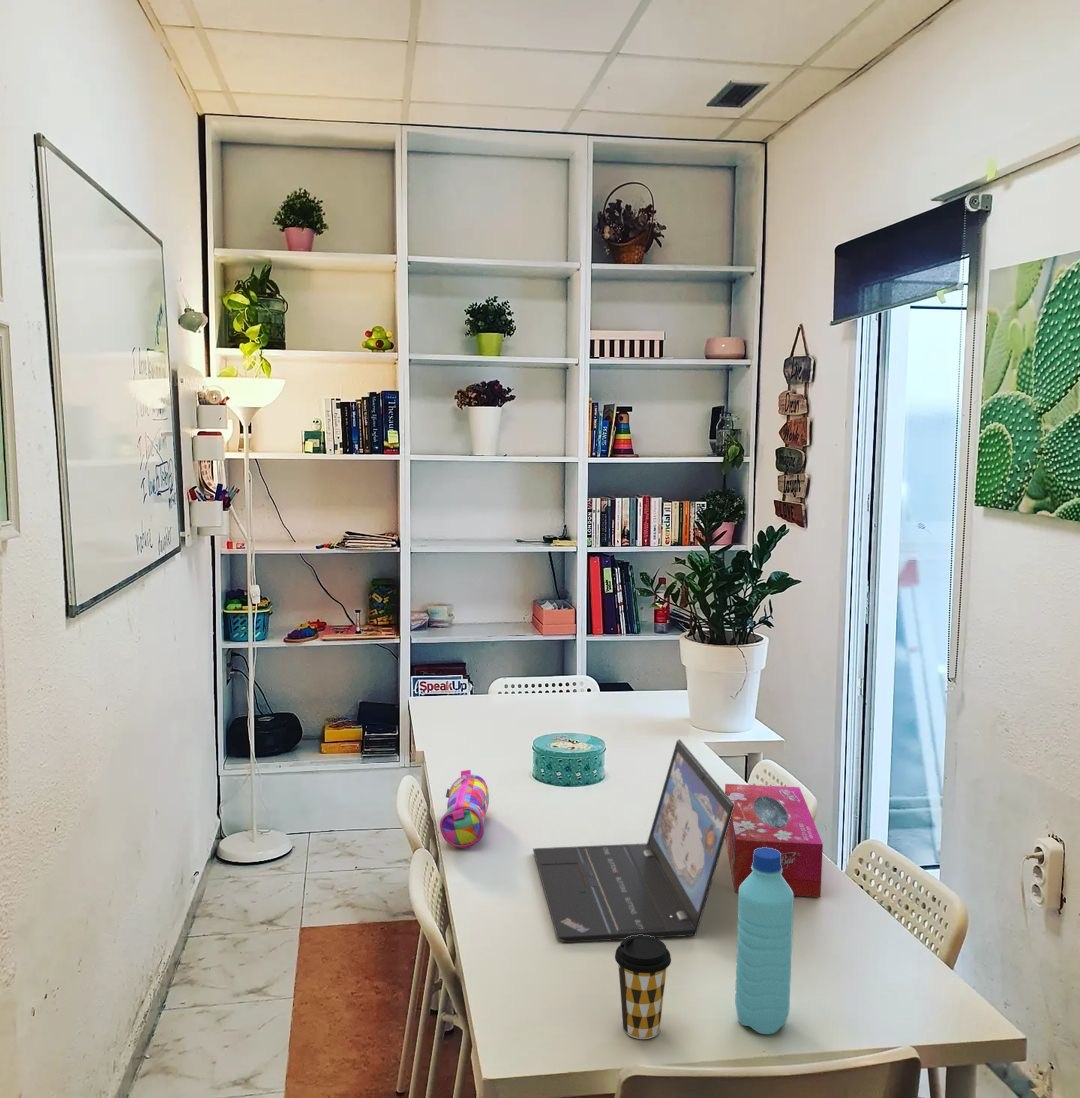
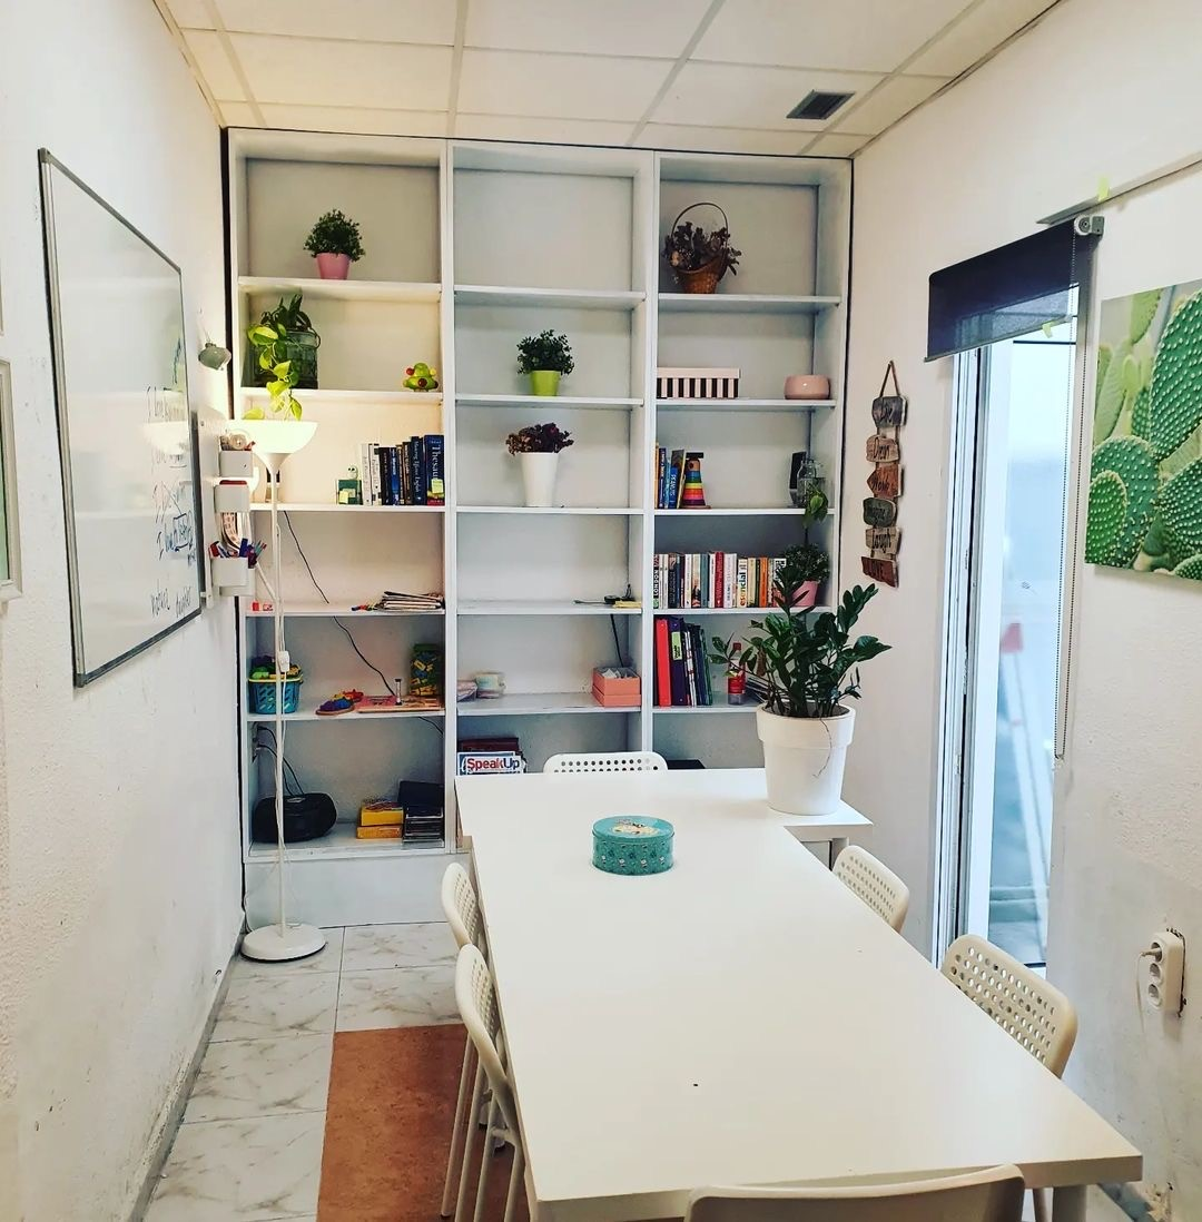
- coffee cup [614,935,672,1040]
- pencil case [439,769,490,849]
- water bottle [734,847,795,1035]
- tissue box [724,783,824,898]
- laptop [532,738,735,944]
